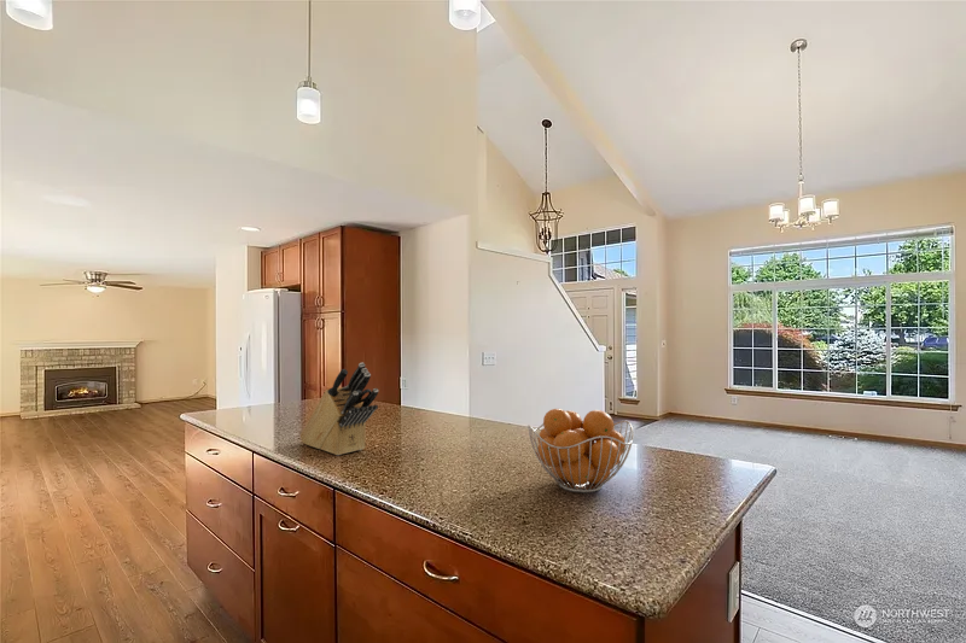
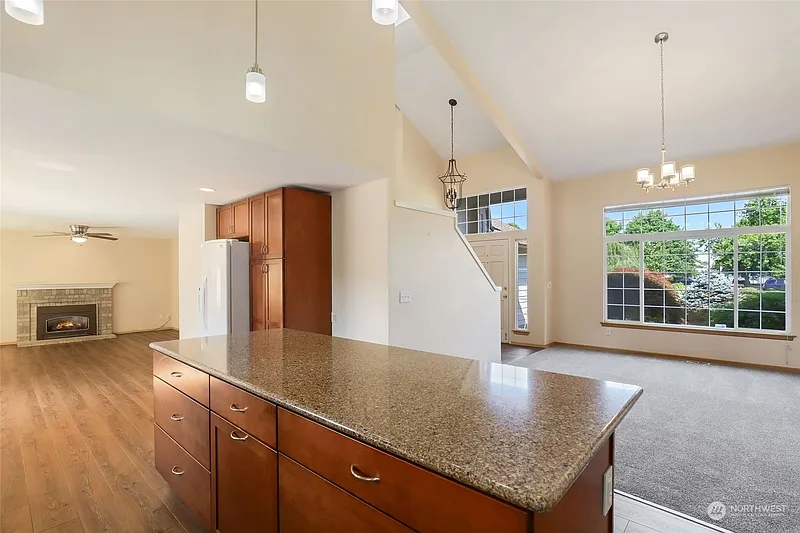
- knife block [299,362,379,456]
- fruit basket [526,408,635,493]
